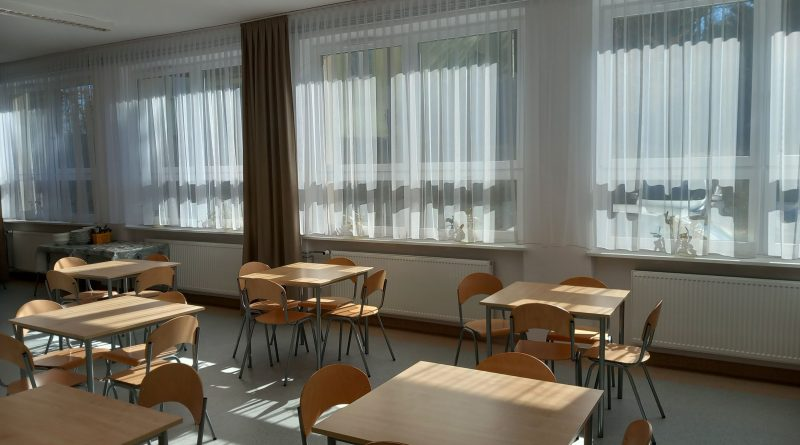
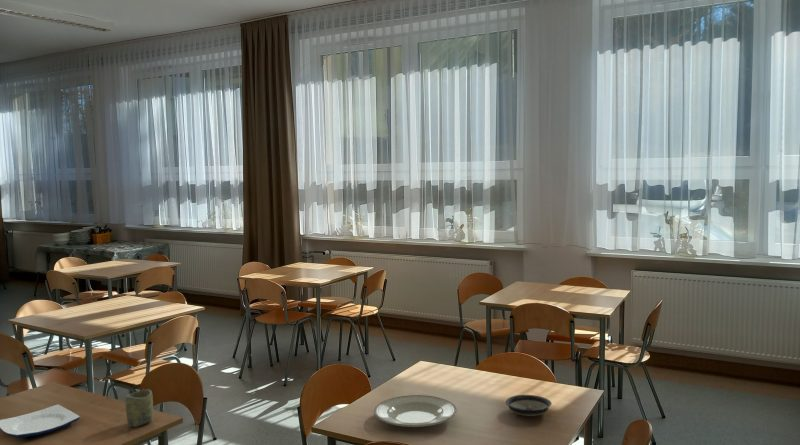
+ plate [0,404,81,439]
+ plate [373,394,458,428]
+ cup [125,389,154,428]
+ saucer [505,394,553,417]
